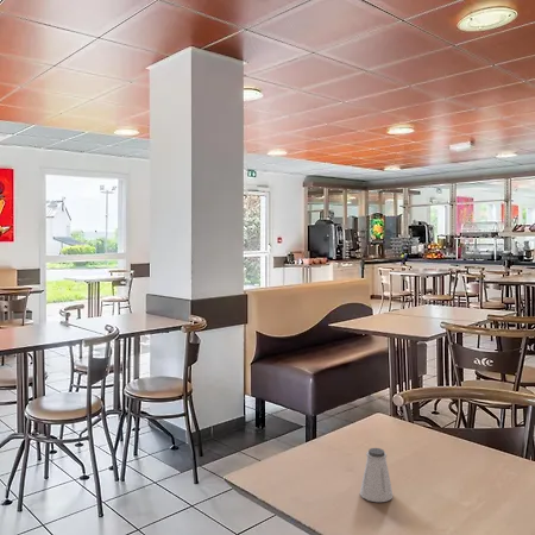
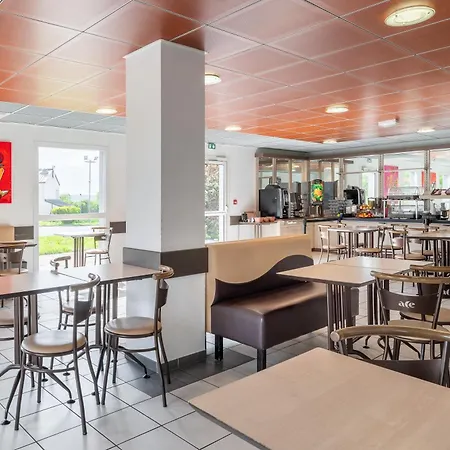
- saltshaker [359,447,394,503]
